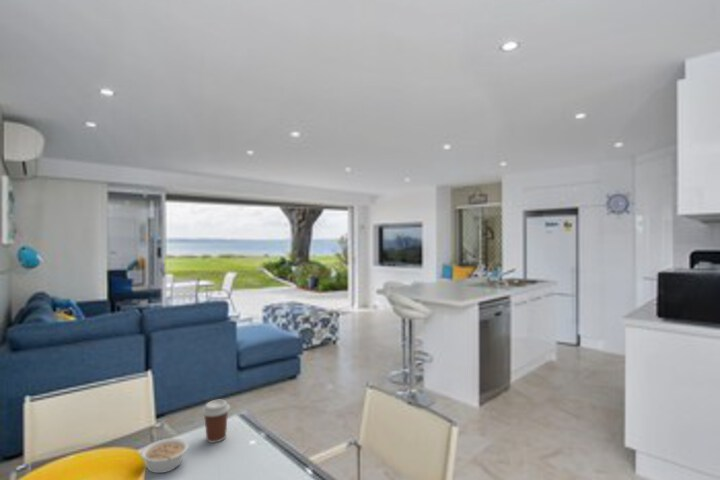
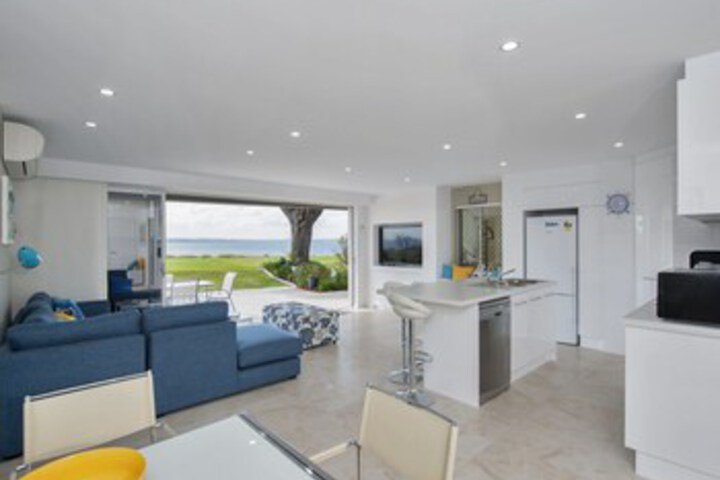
- legume [139,437,189,474]
- coffee cup [201,399,231,444]
